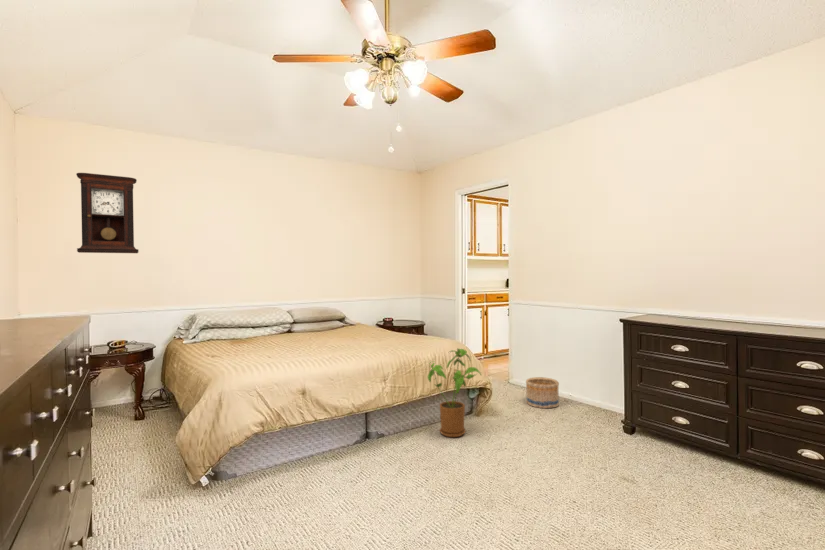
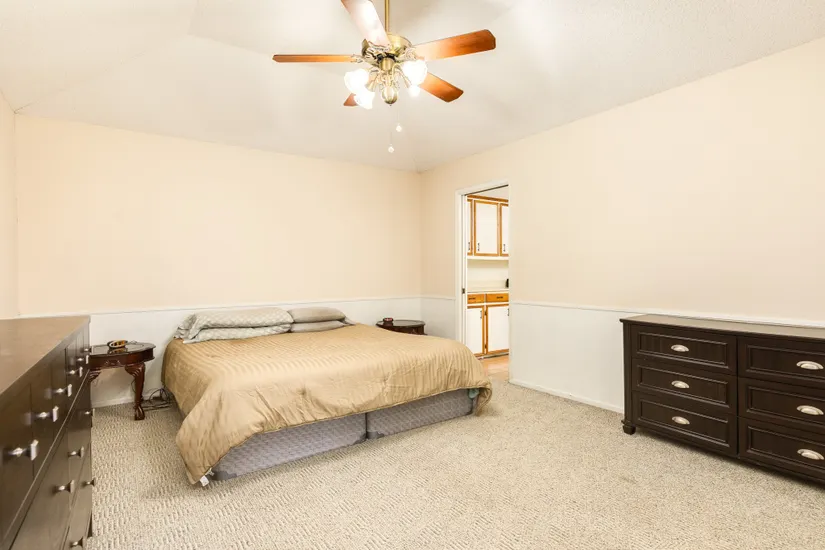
- basket [525,376,560,409]
- house plant [427,348,482,438]
- pendulum clock [75,172,140,254]
